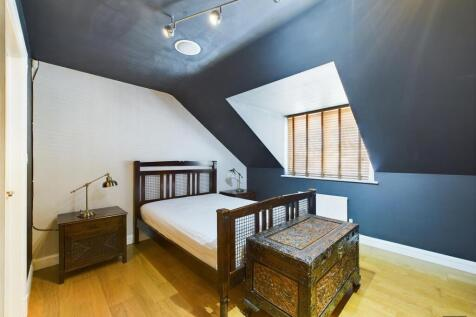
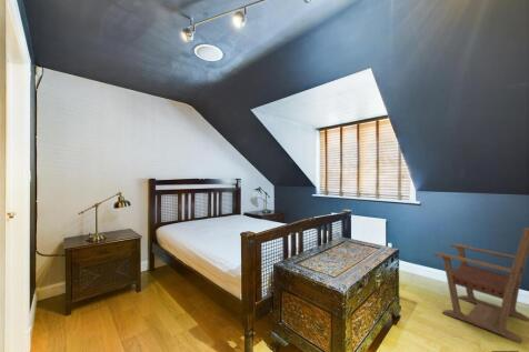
+ armchair [432,225,529,344]
